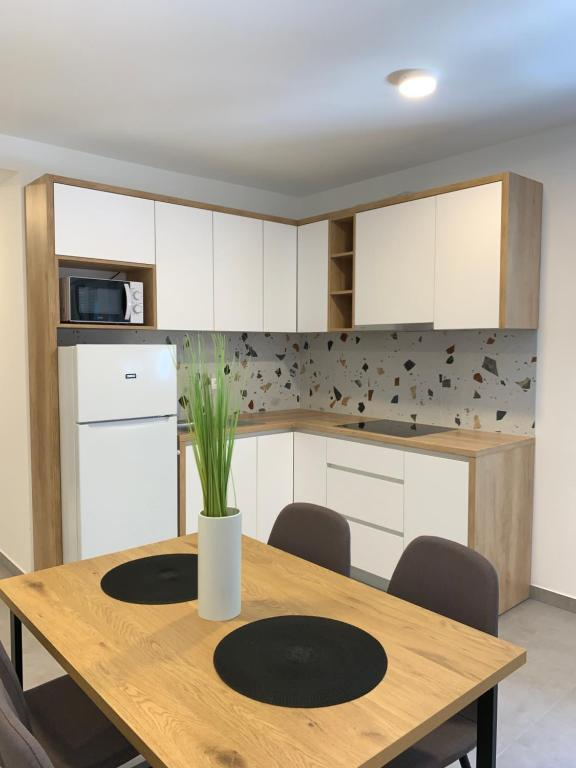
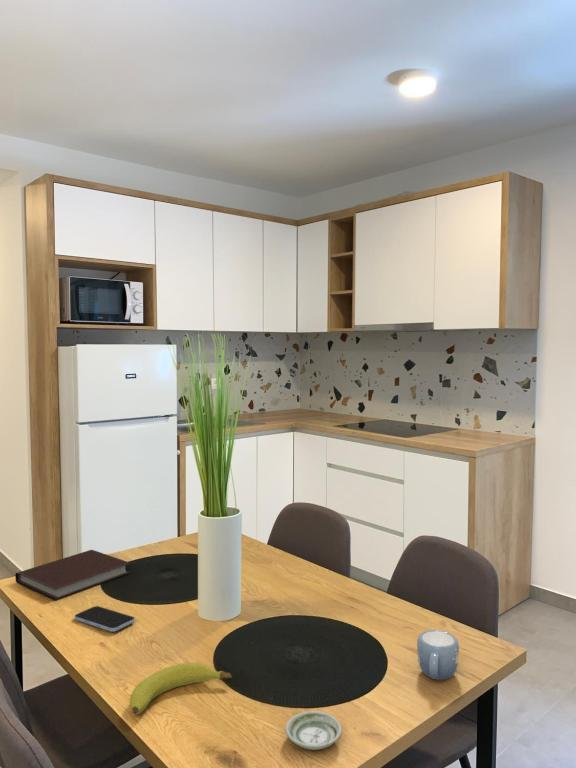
+ mug [416,629,460,681]
+ fruit [129,662,233,715]
+ notebook [14,549,132,601]
+ smartphone [74,605,136,633]
+ saucer [285,710,343,751]
